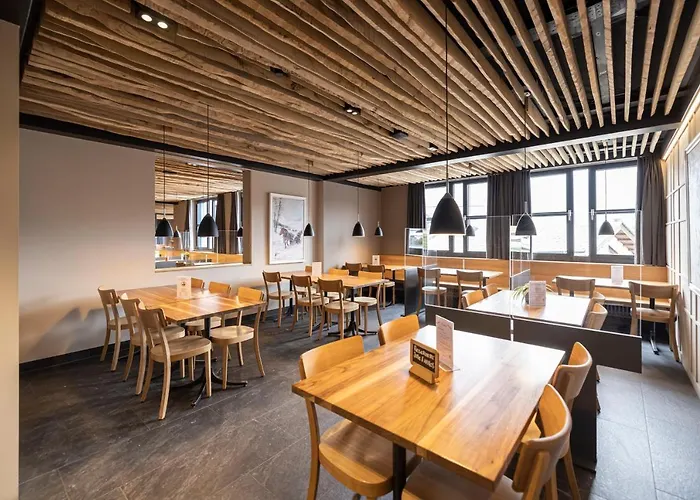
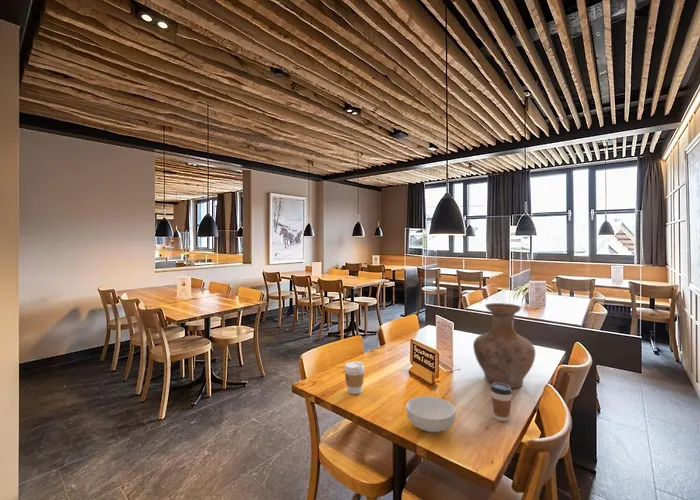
+ coffee cup [490,383,513,423]
+ vase [472,302,536,389]
+ coffee cup [343,361,365,395]
+ cereal bowl [405,395,456,433]
